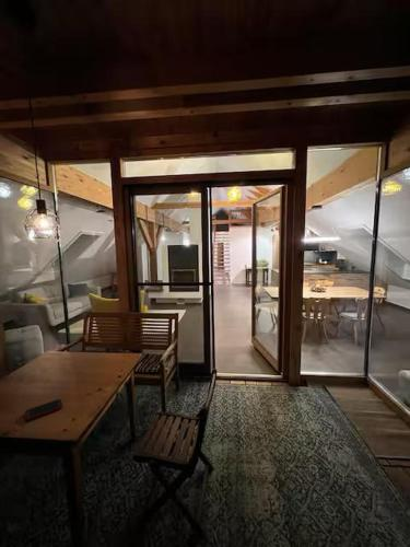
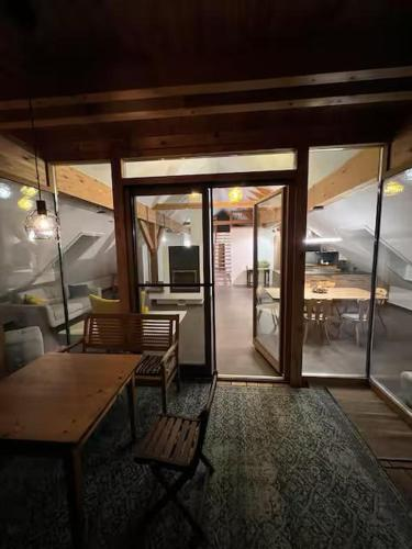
- cell phone [24,398,63,421]
